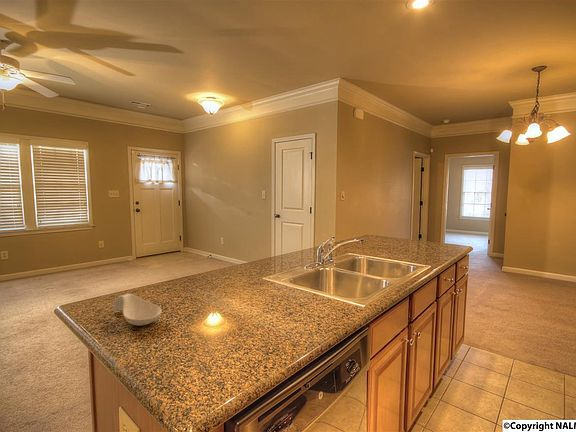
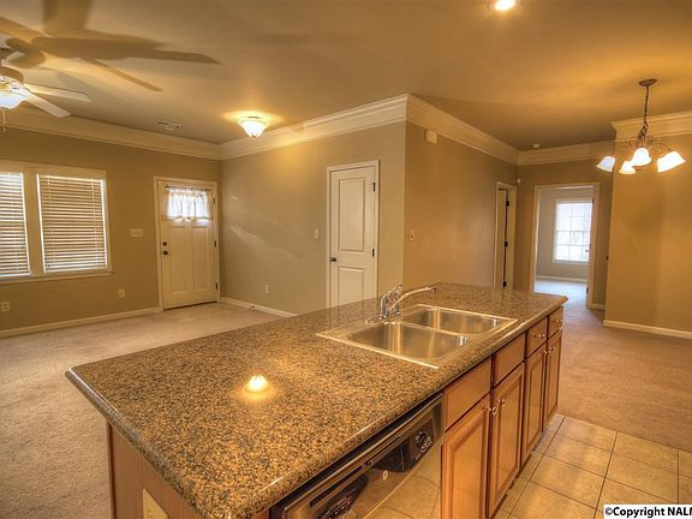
- spoon rest [112,293,163,327]
